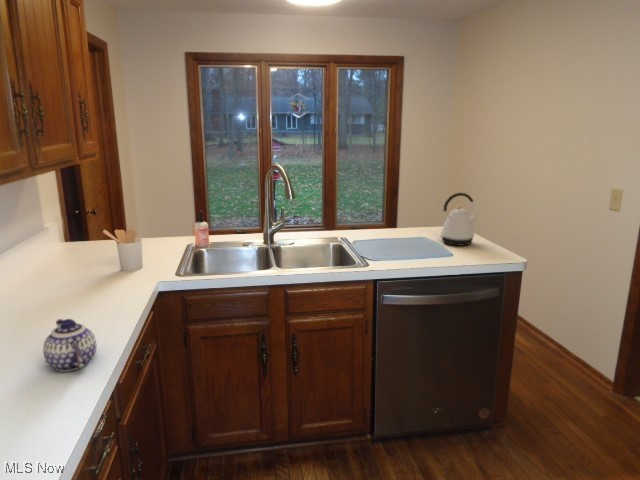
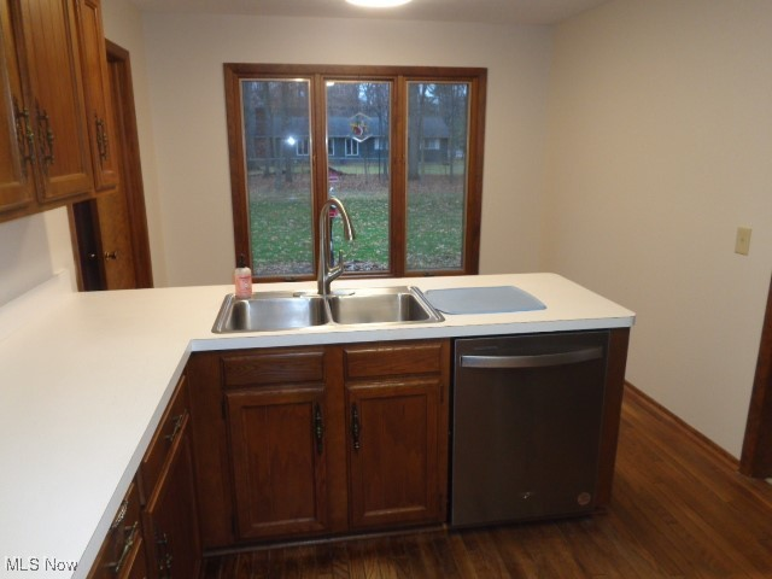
- utensil holder [102,228,144,273]
- kettle [438,192,479,247]
- teapot [42,318,97,373]
